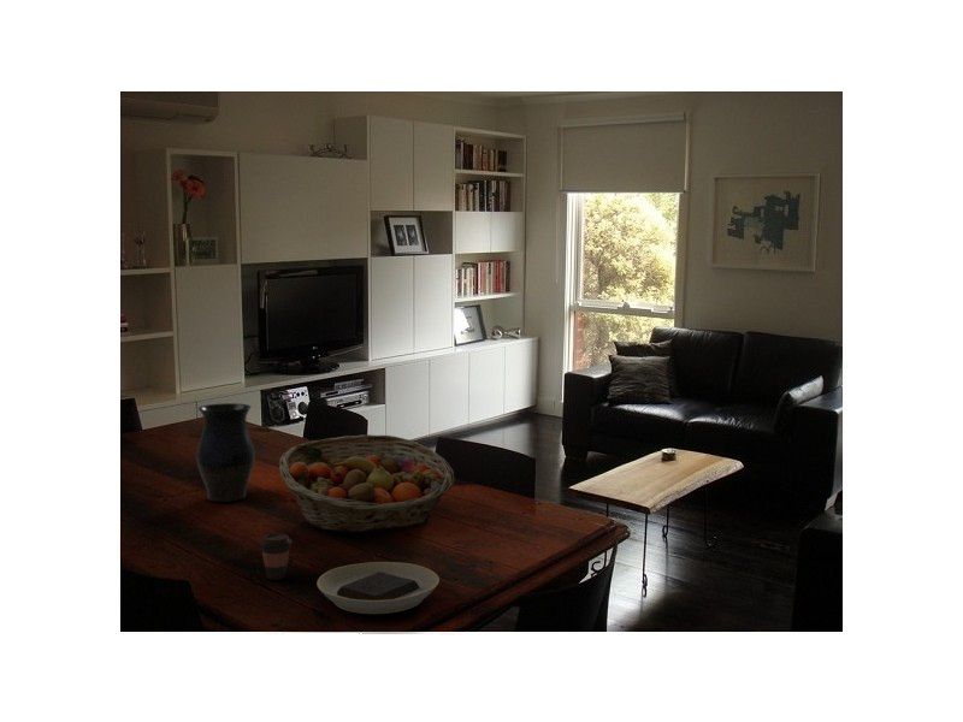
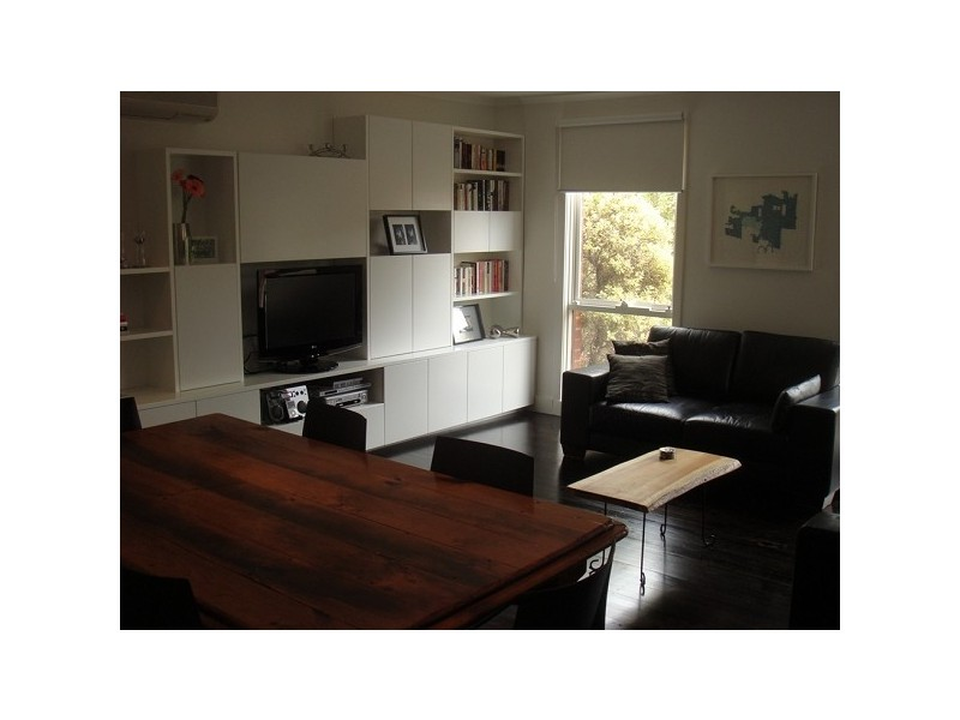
- vase [195,402,256,503]
- fruit basket [278,433,455,534]
- coffee cup [258,532,294,581]
- plate [315,561,441,615]
